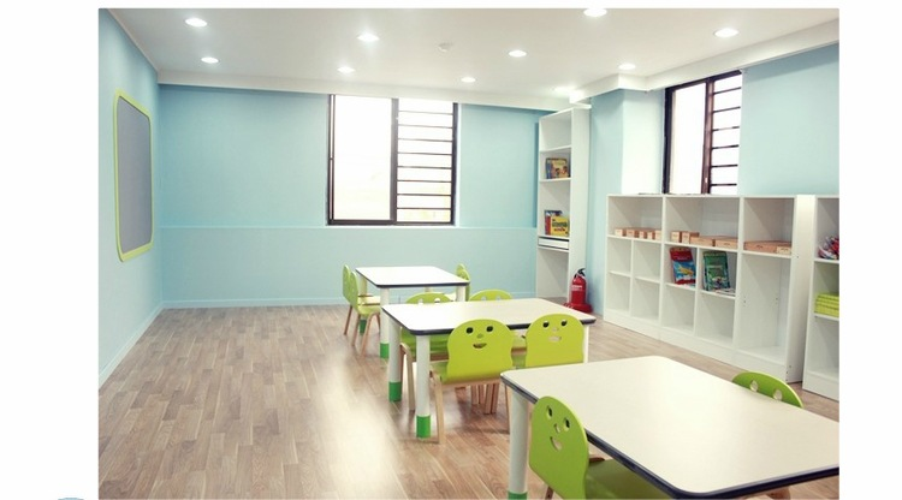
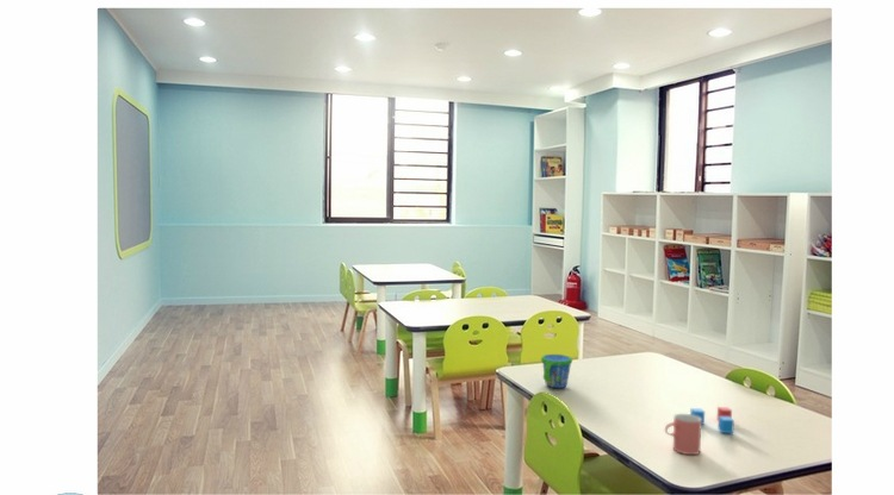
+ snack cup [540,353,573,389]
+ cup [664,413,702,456]
+ building blocks [689,406,735,434]
